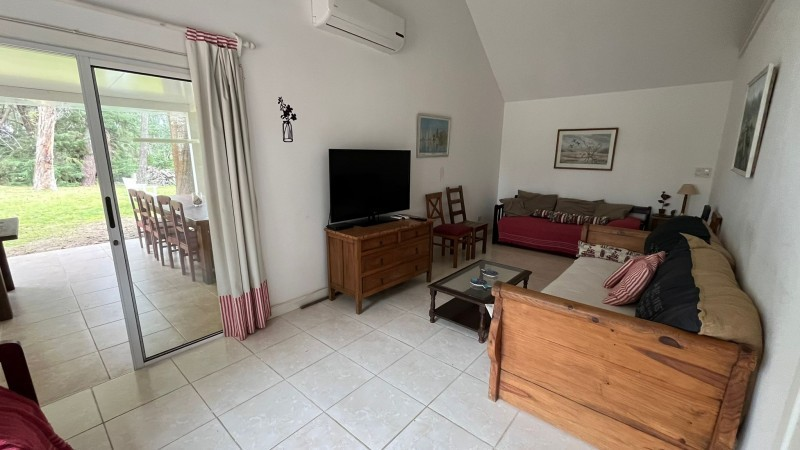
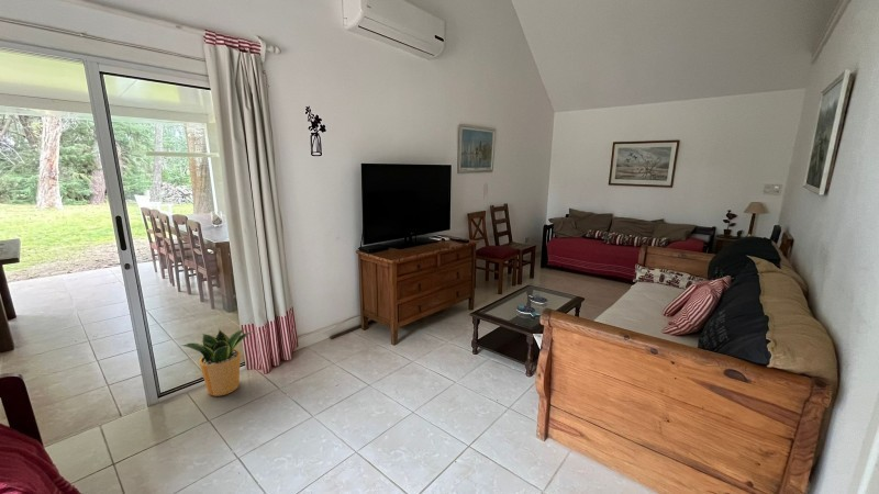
+ potted plant [181,327,255,397]
